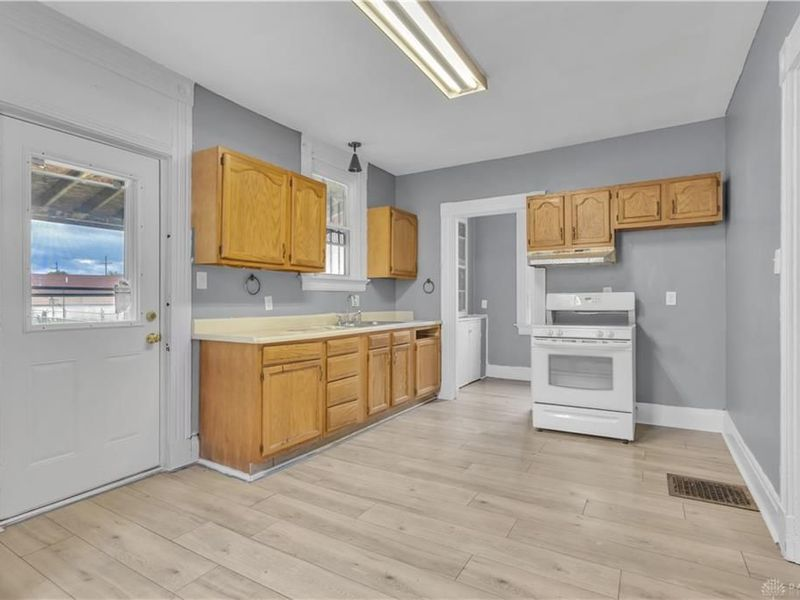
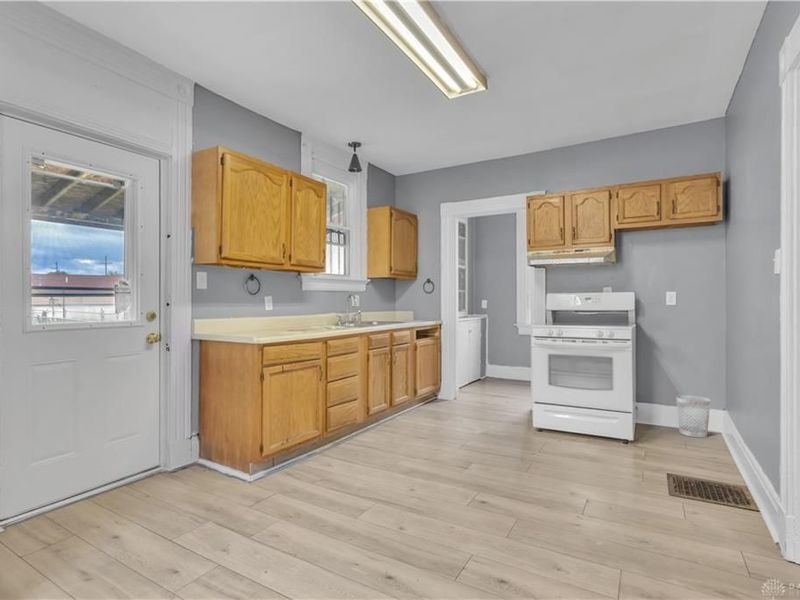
+ wastebasket [675,394,712,438]
